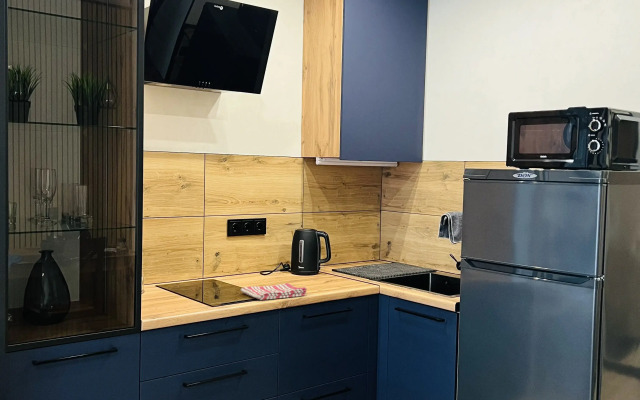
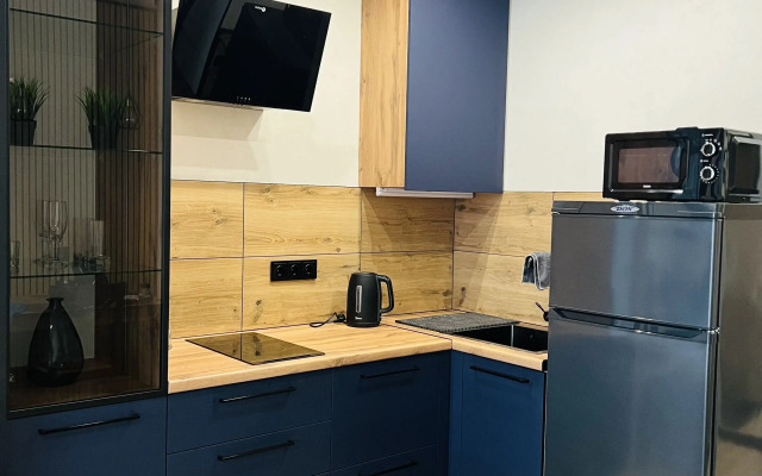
- dish towel [240,282,308,301]
